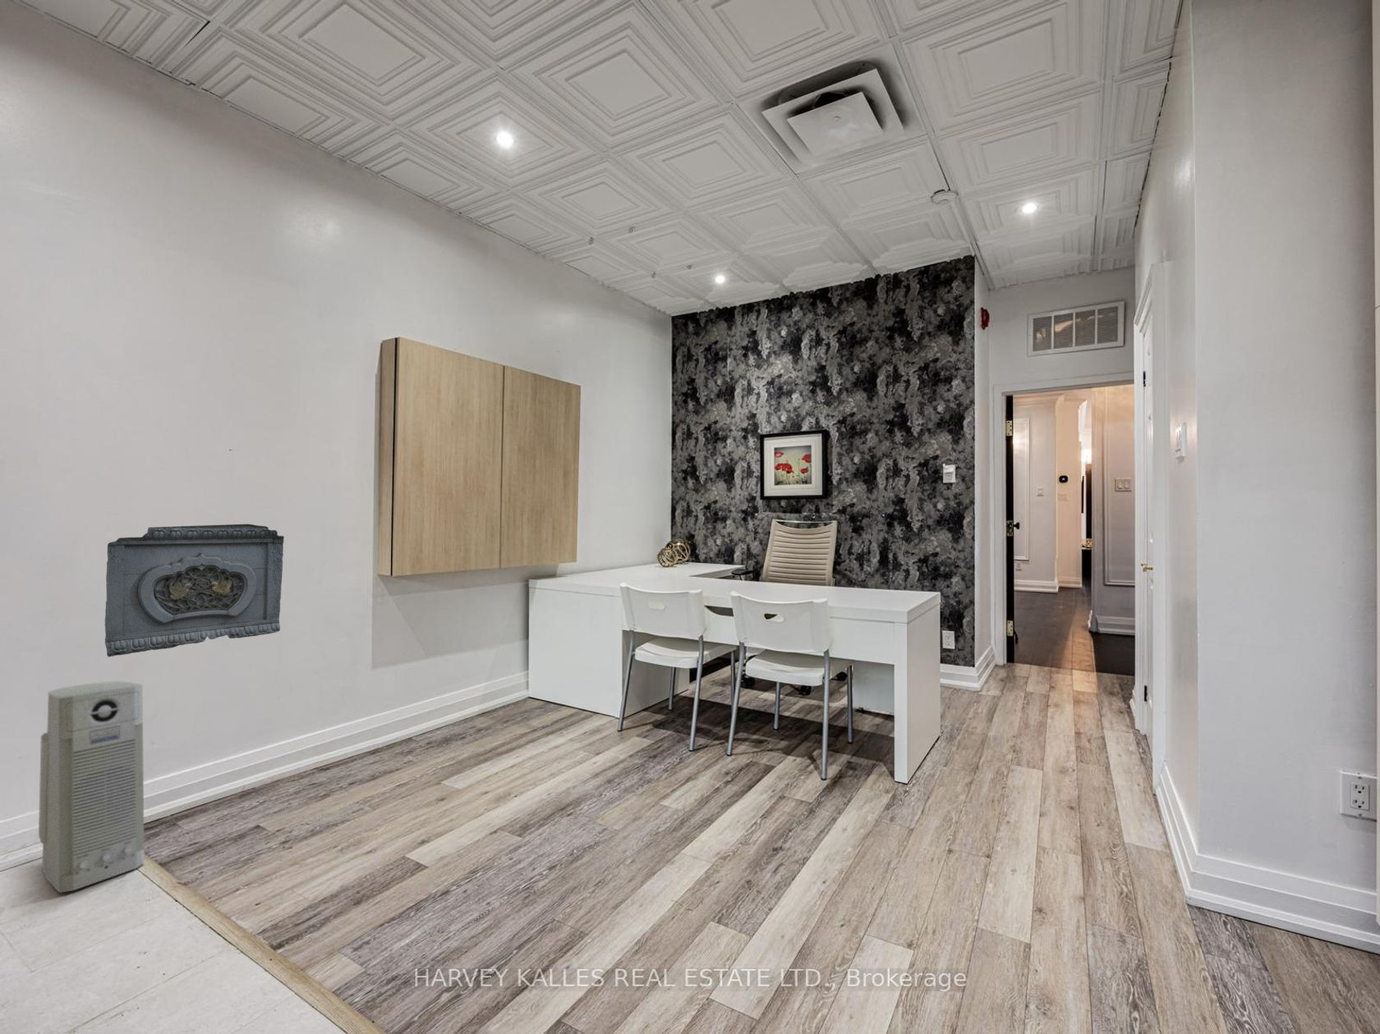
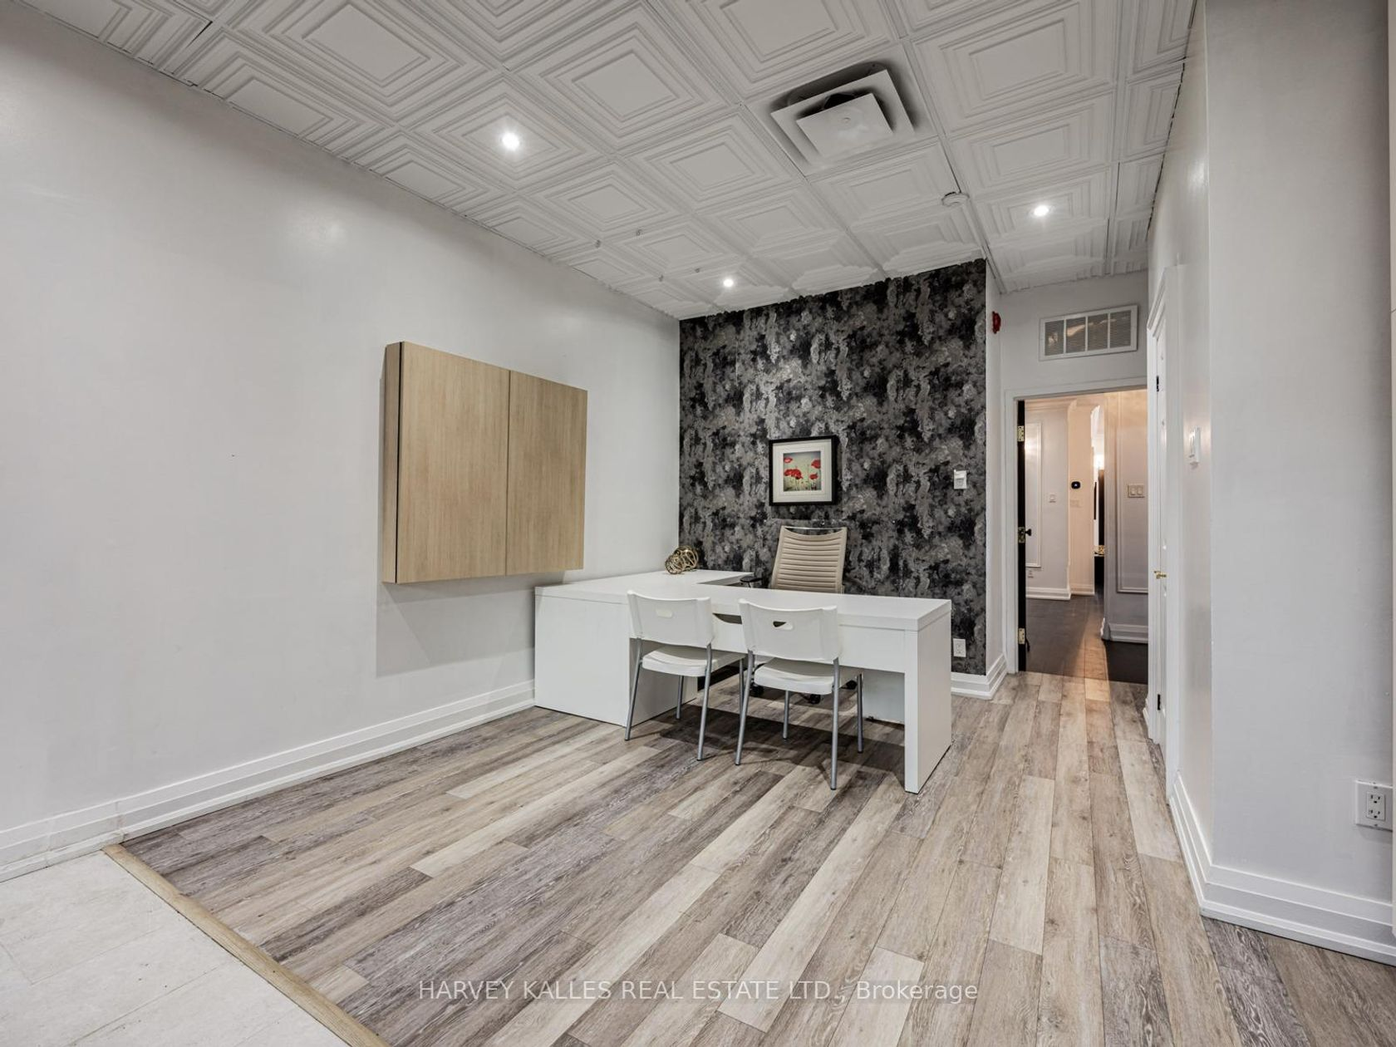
- relief panel [104,524,285,657]
- air purifier [38,680,146,894]
